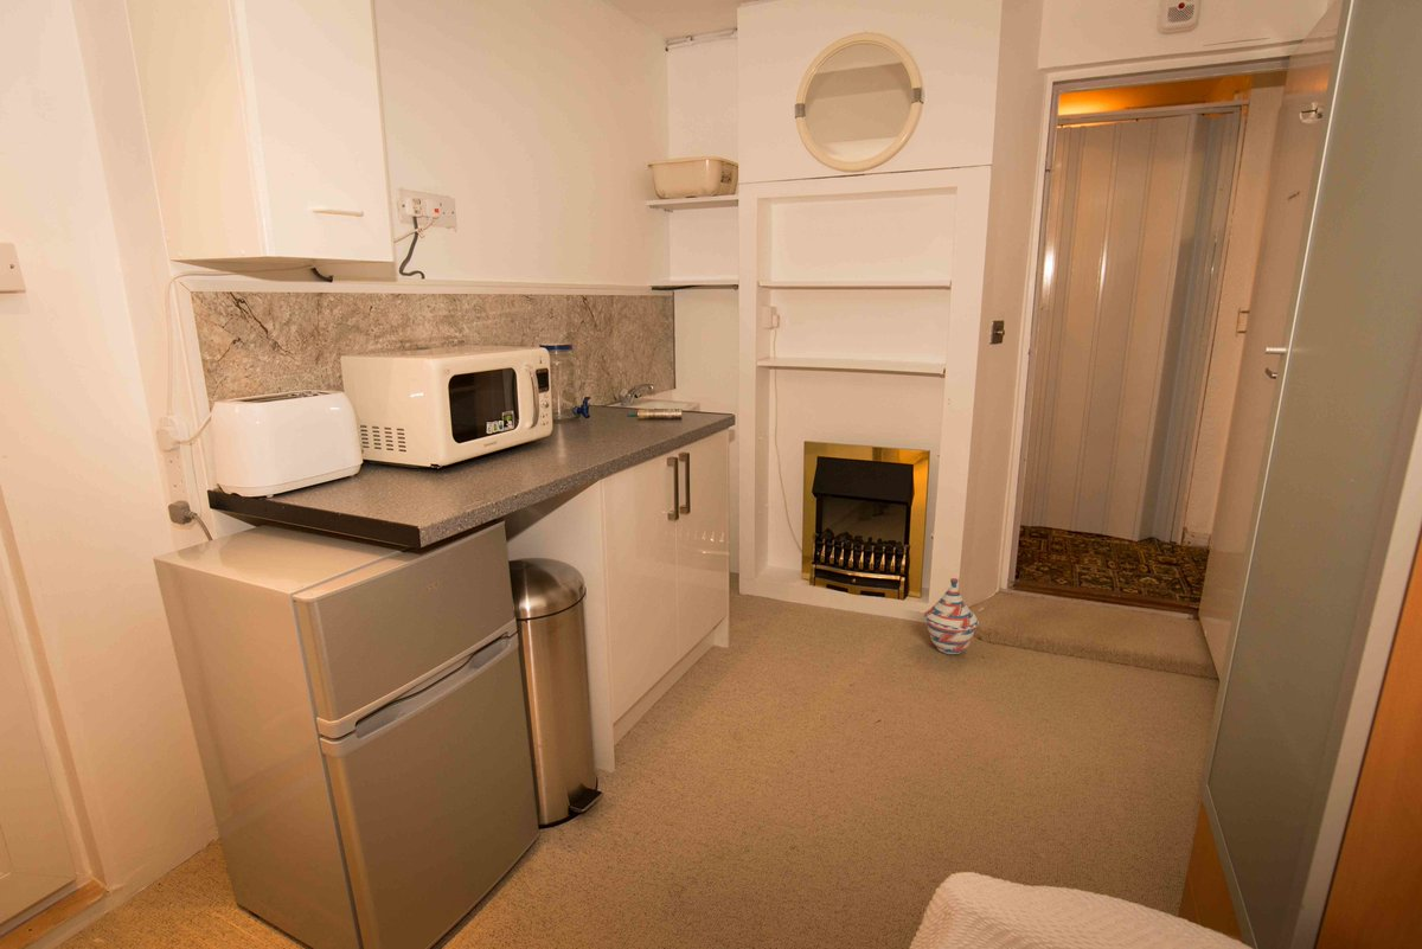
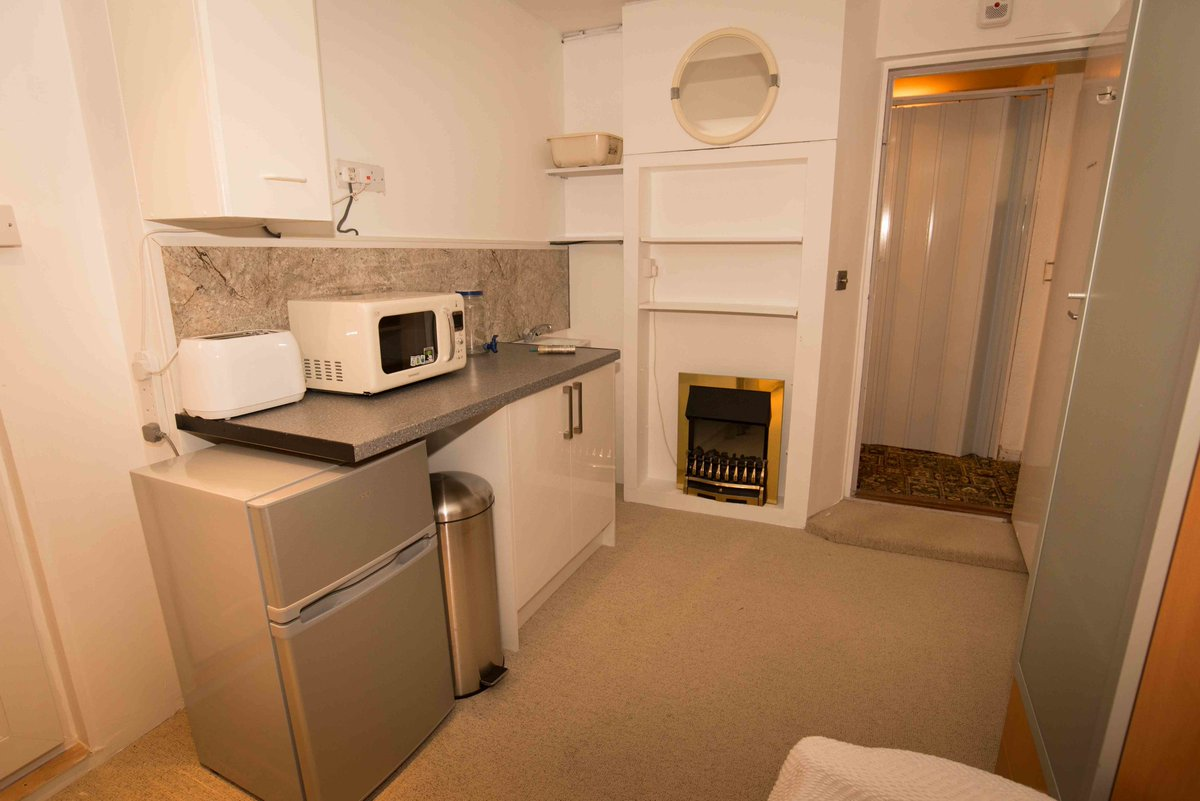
- woven basket [923,577,980,655]
